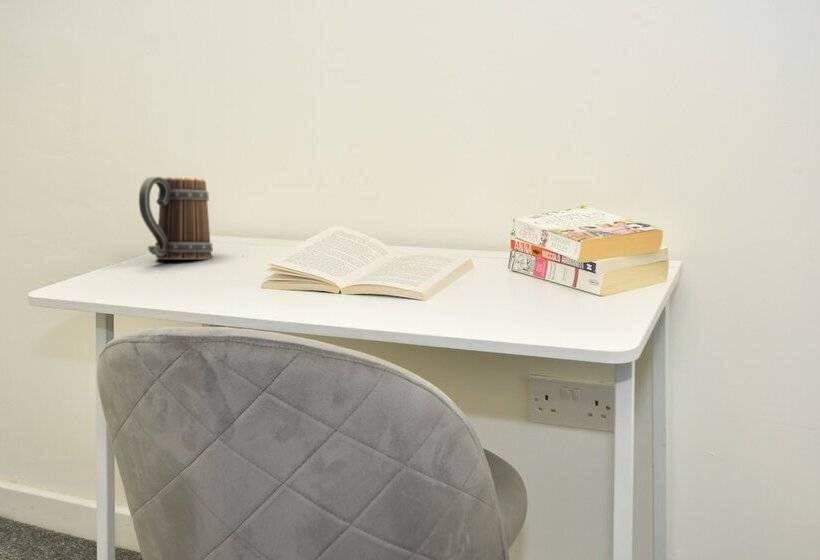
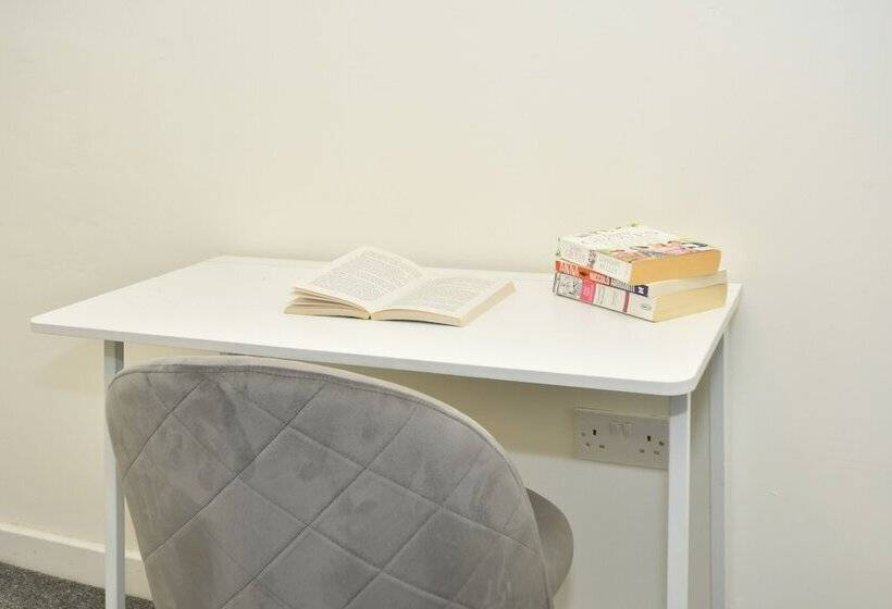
- mug [138,176,214,261]
